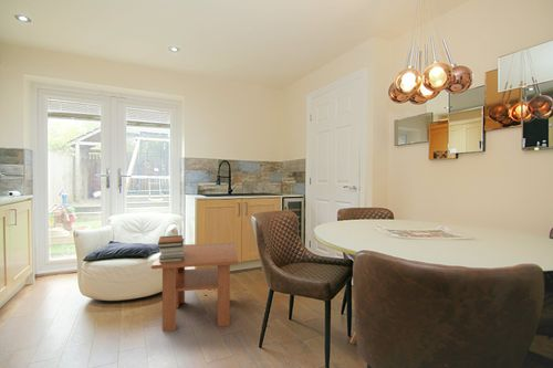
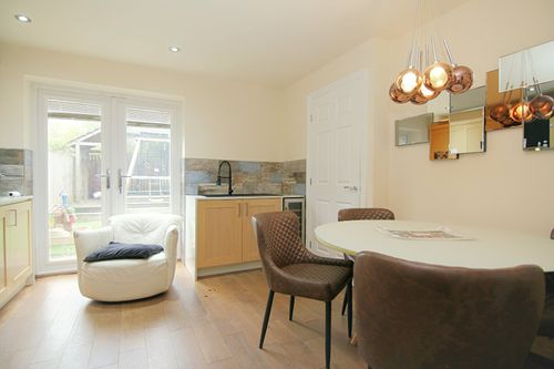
- book stack [157,234,185,263]
- coffee table [150,242,239,333]
